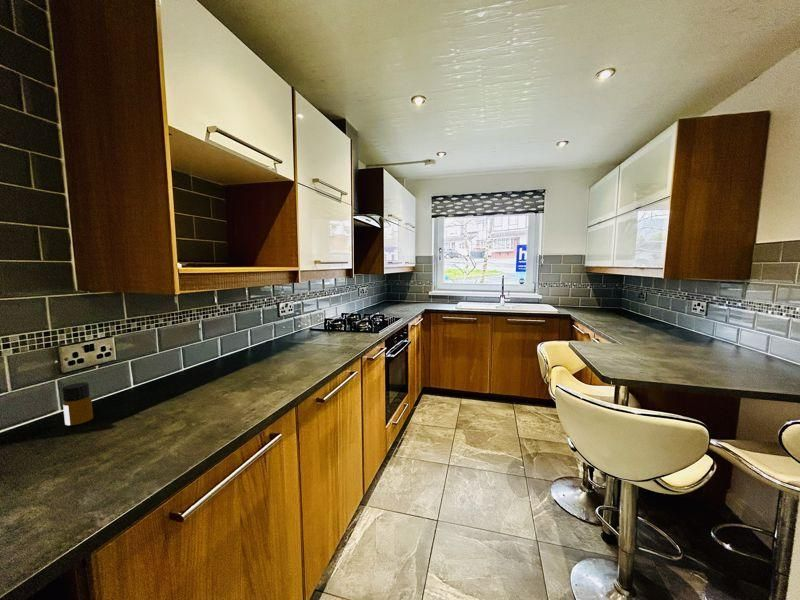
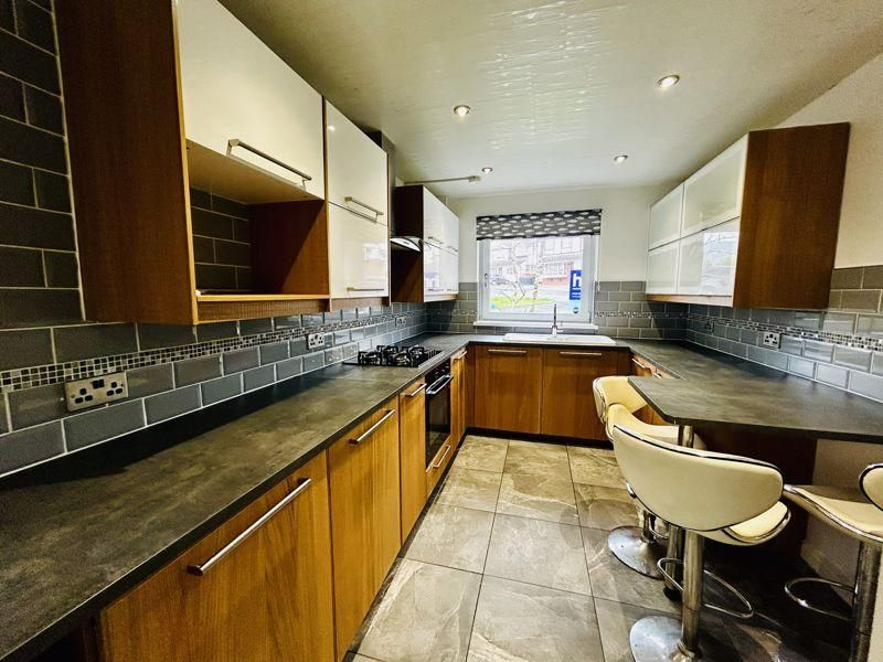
- bottle [62,381,94,426]
